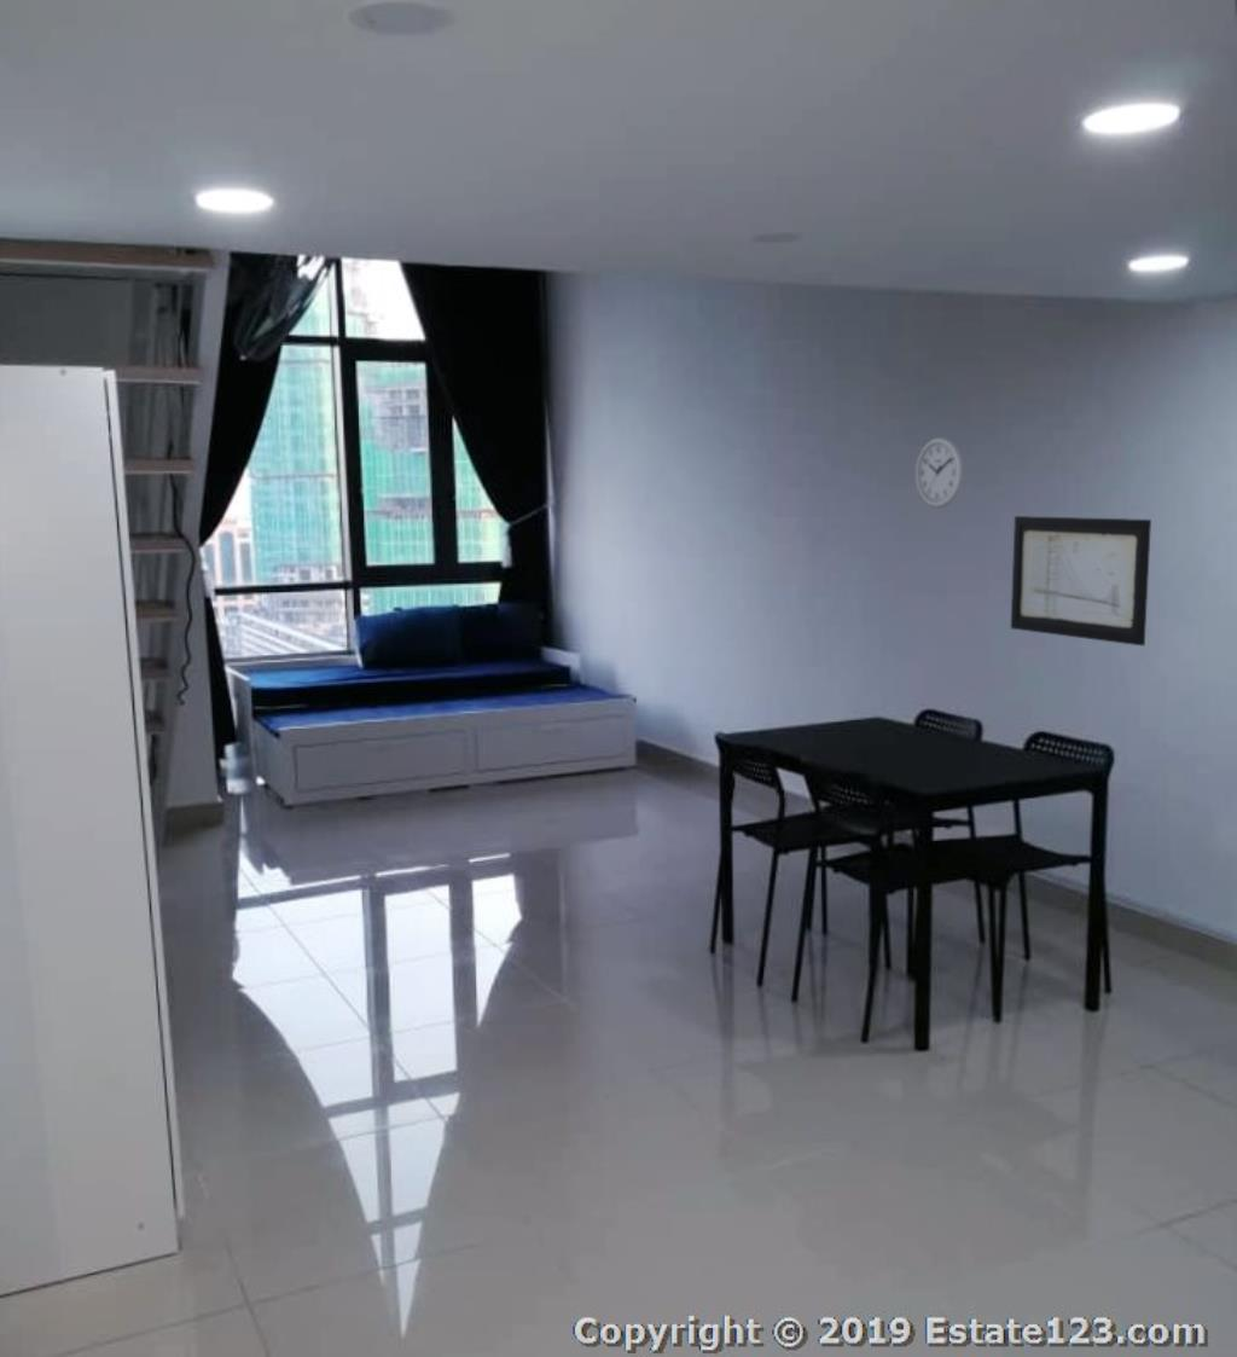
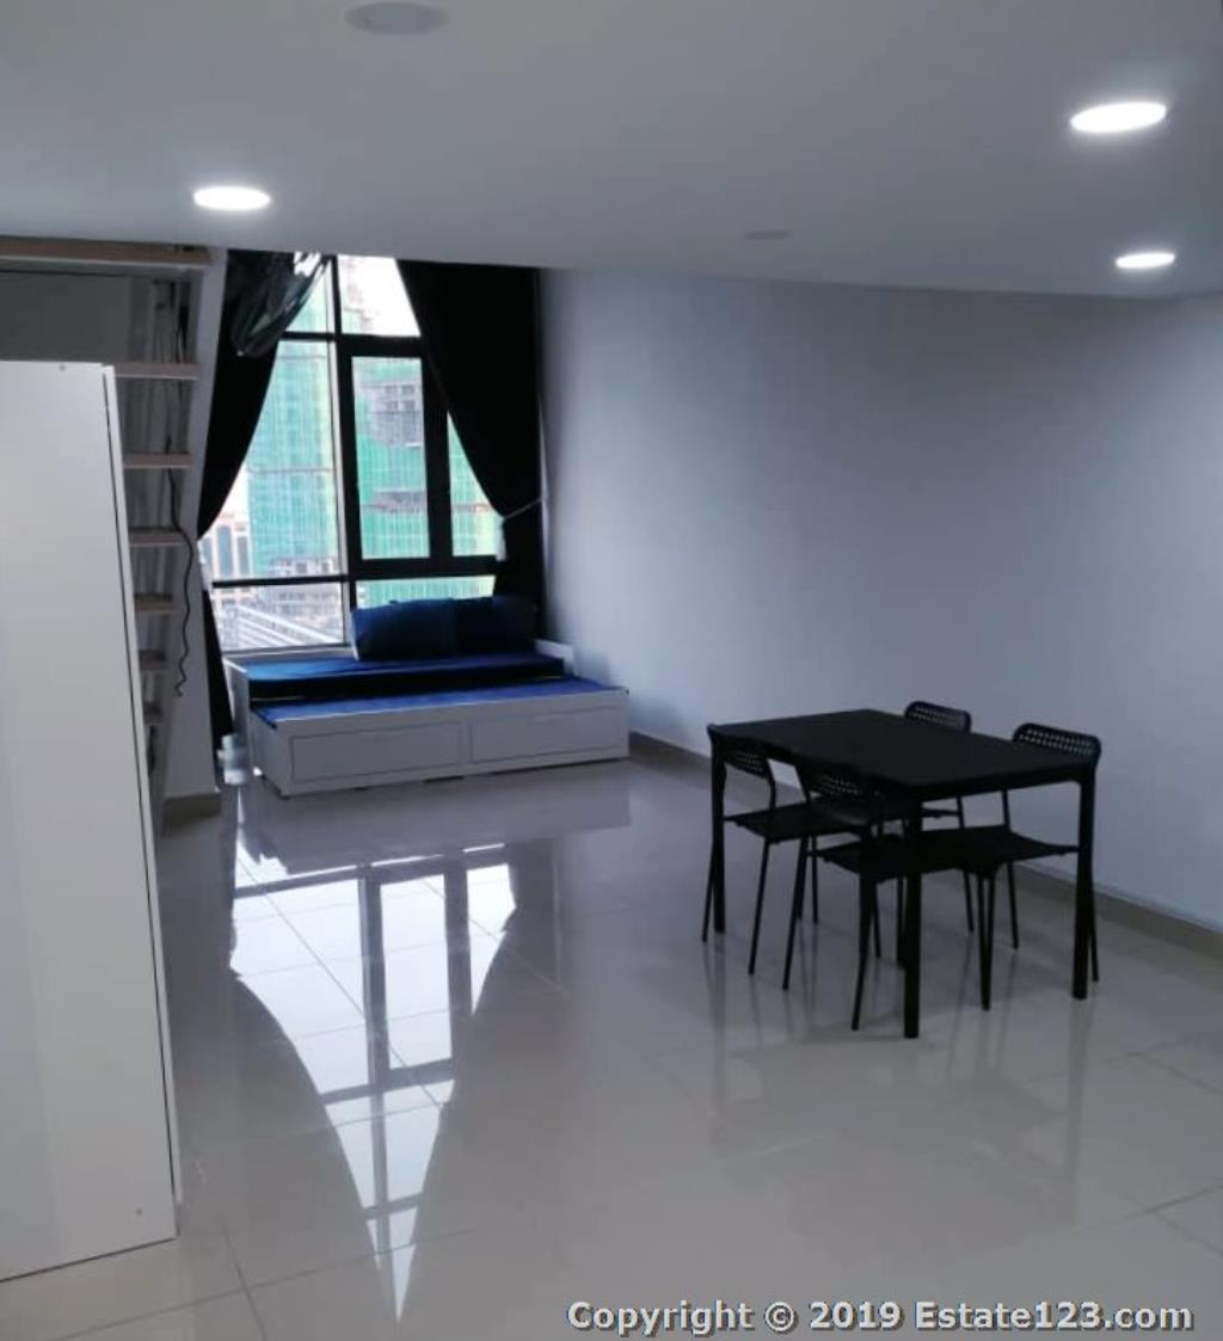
- wall art [1010,515,1152,646]
- wall clock [914,435,964,509]
